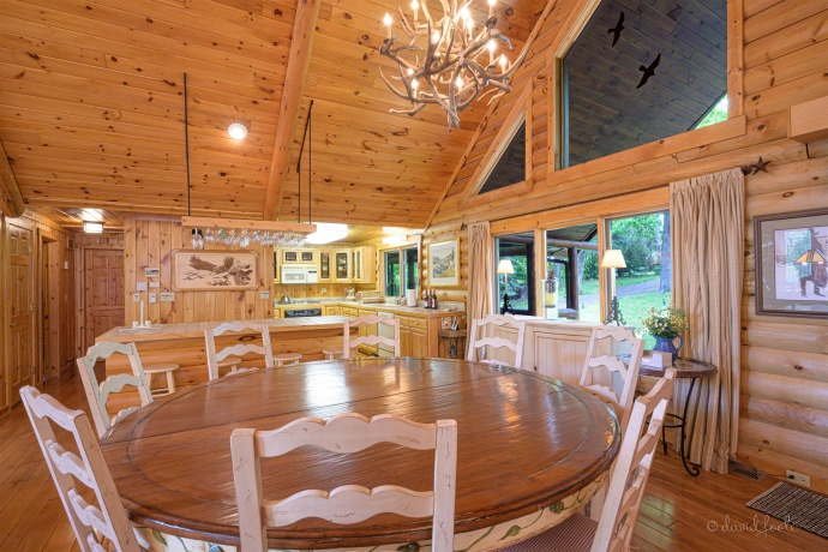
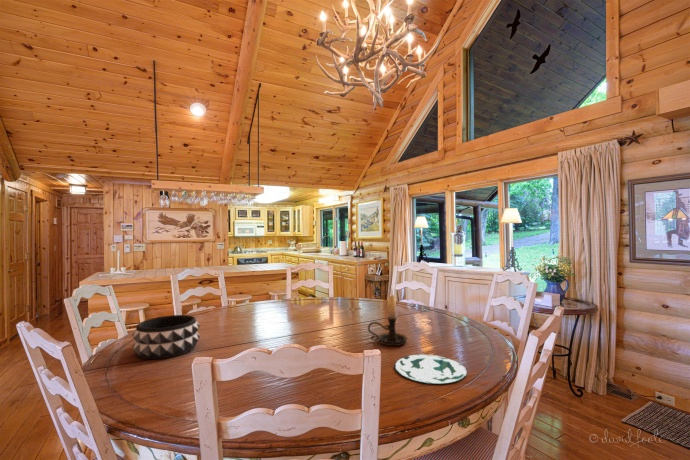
+ candle holder [367,285,408,347]
+ plate [393,354,467,385]
+ decorative bowl [131,314,201,360]
